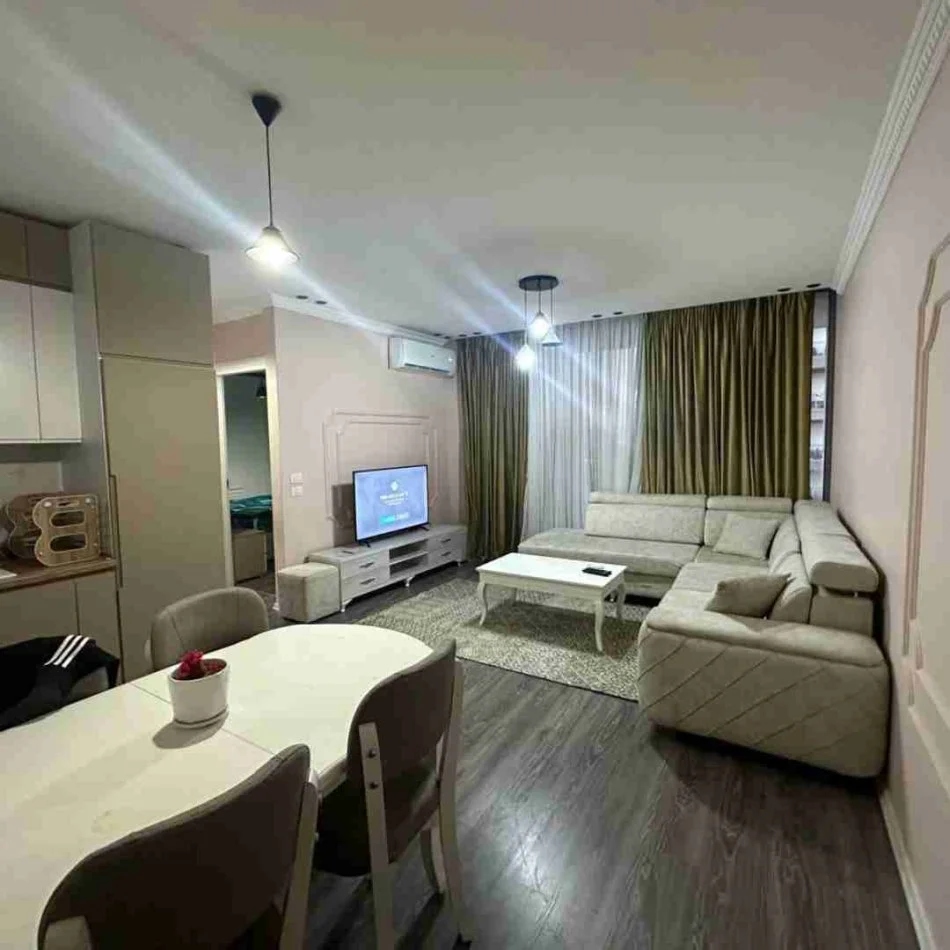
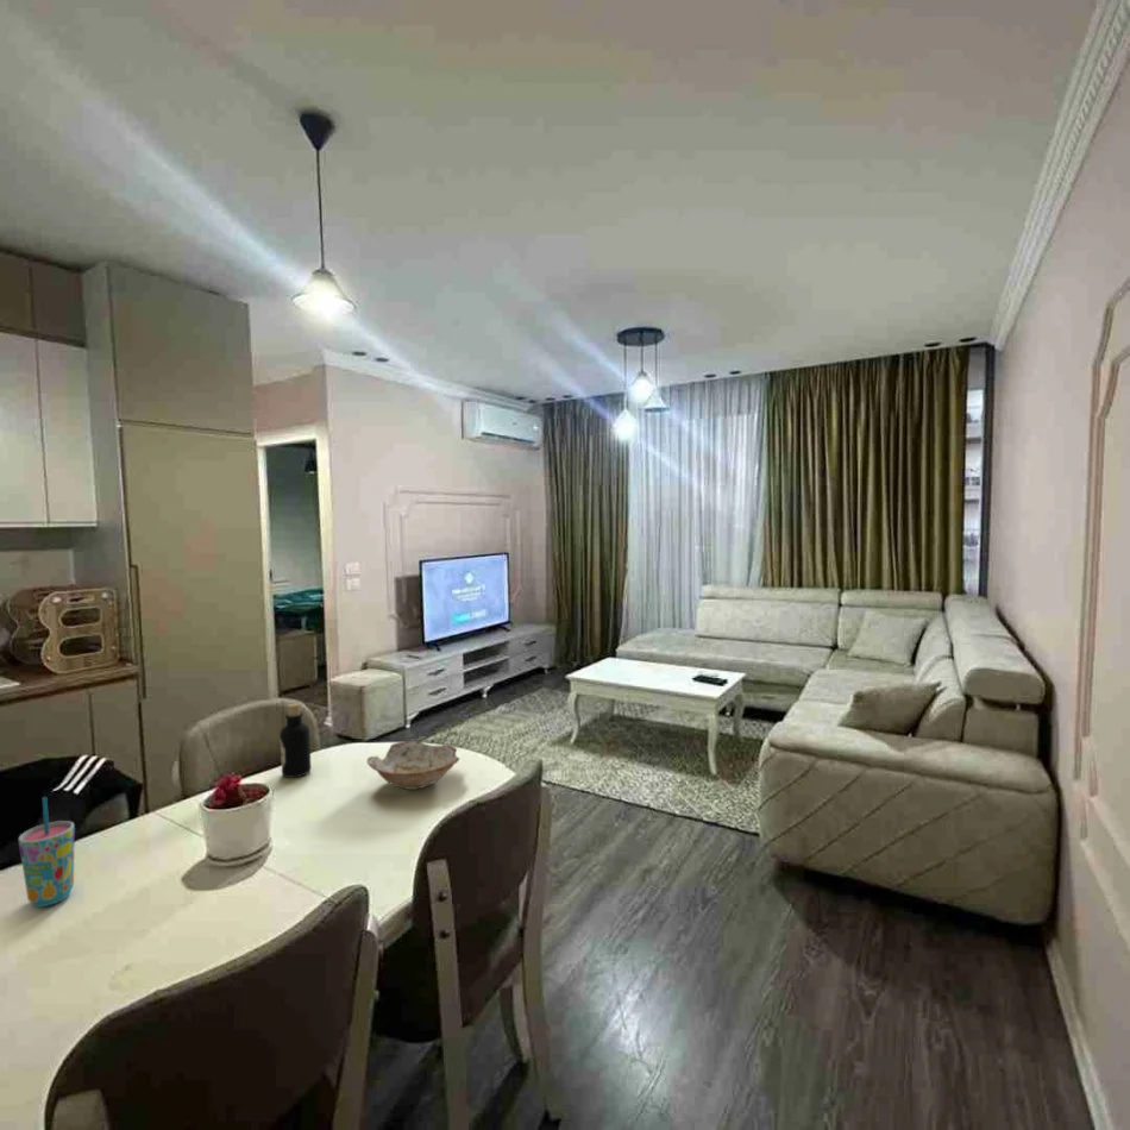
+ bowl [366,740,460,791]
+ bottle [278,702,312,779]
+ cup [18,796,76,909]
